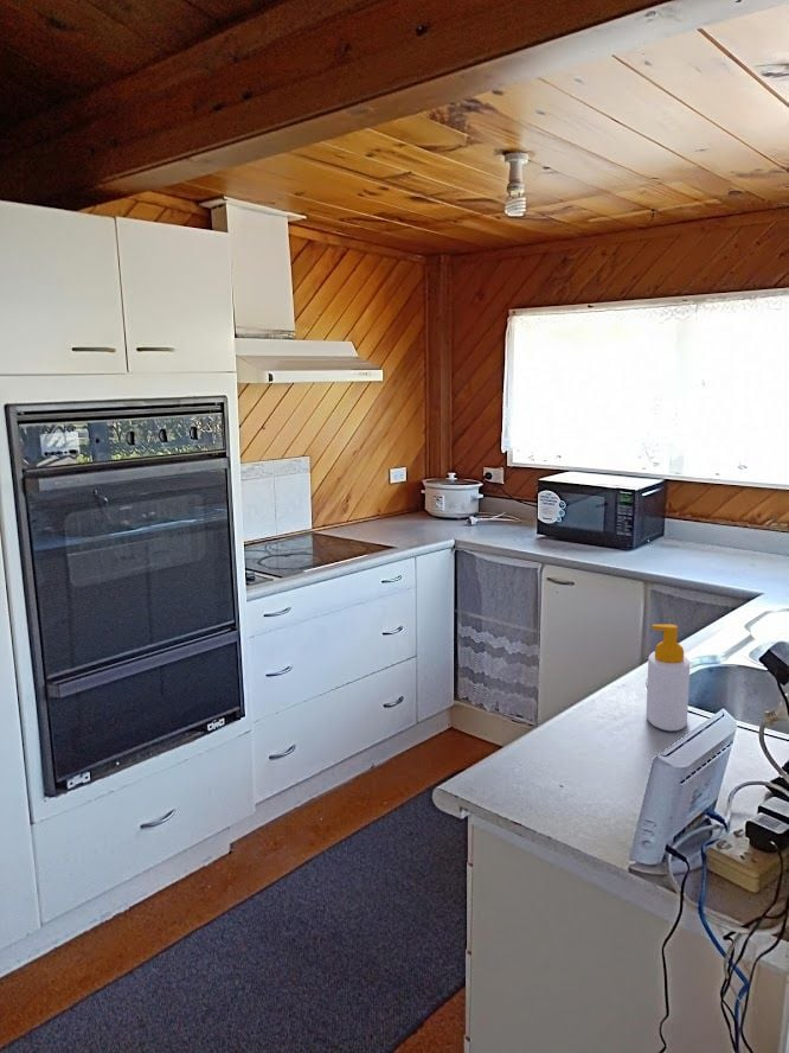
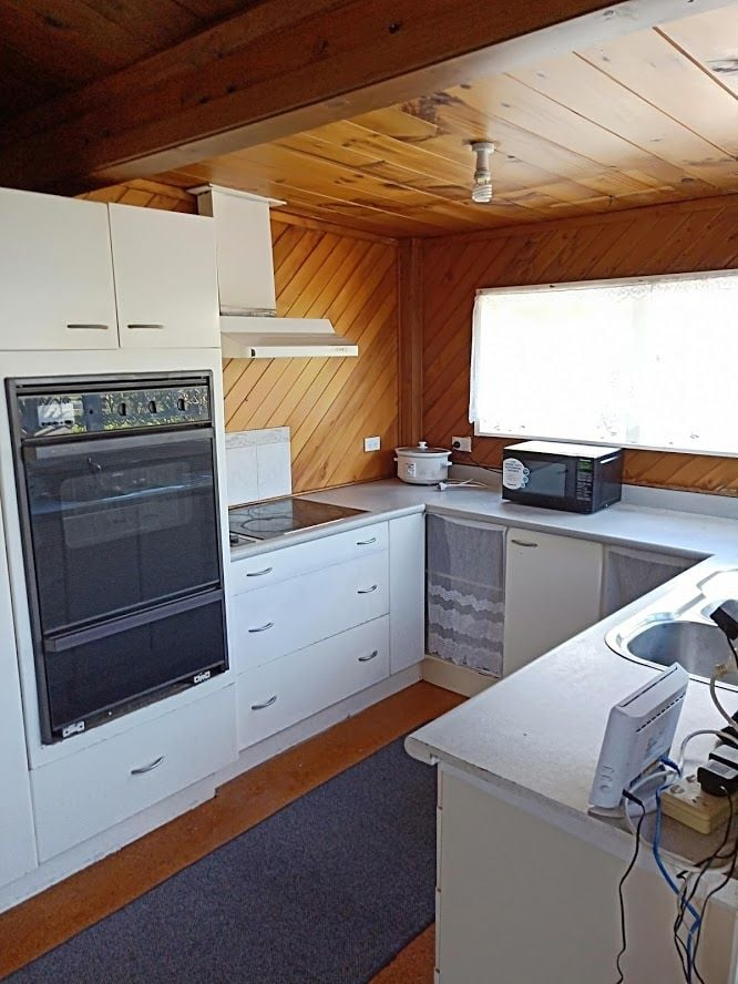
- soap bottle [644,623,691,732]
